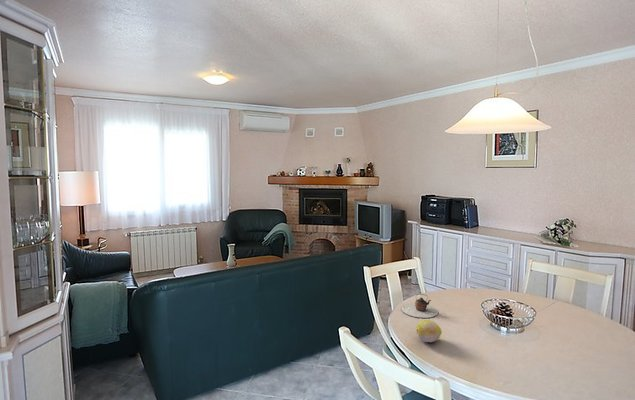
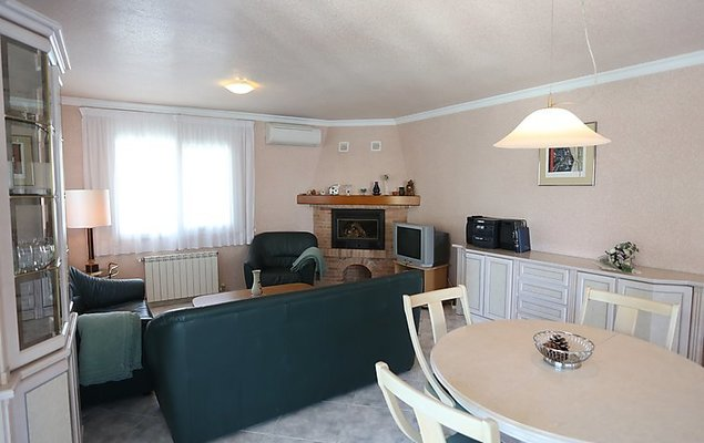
- fruit [415,319,443,343]
- teapot [401,293,439,319]
